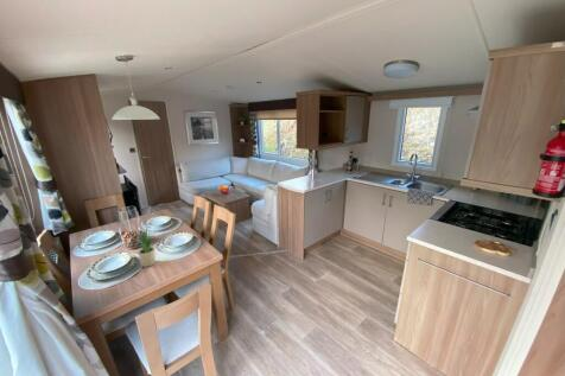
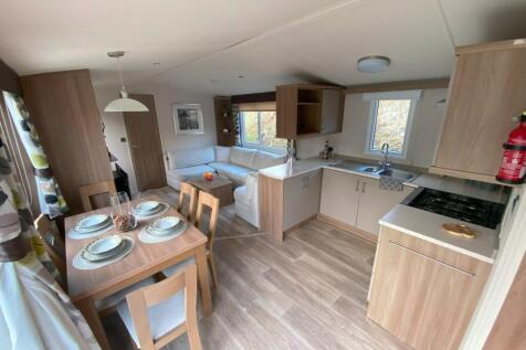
- potted plant [135,225,157,268]
